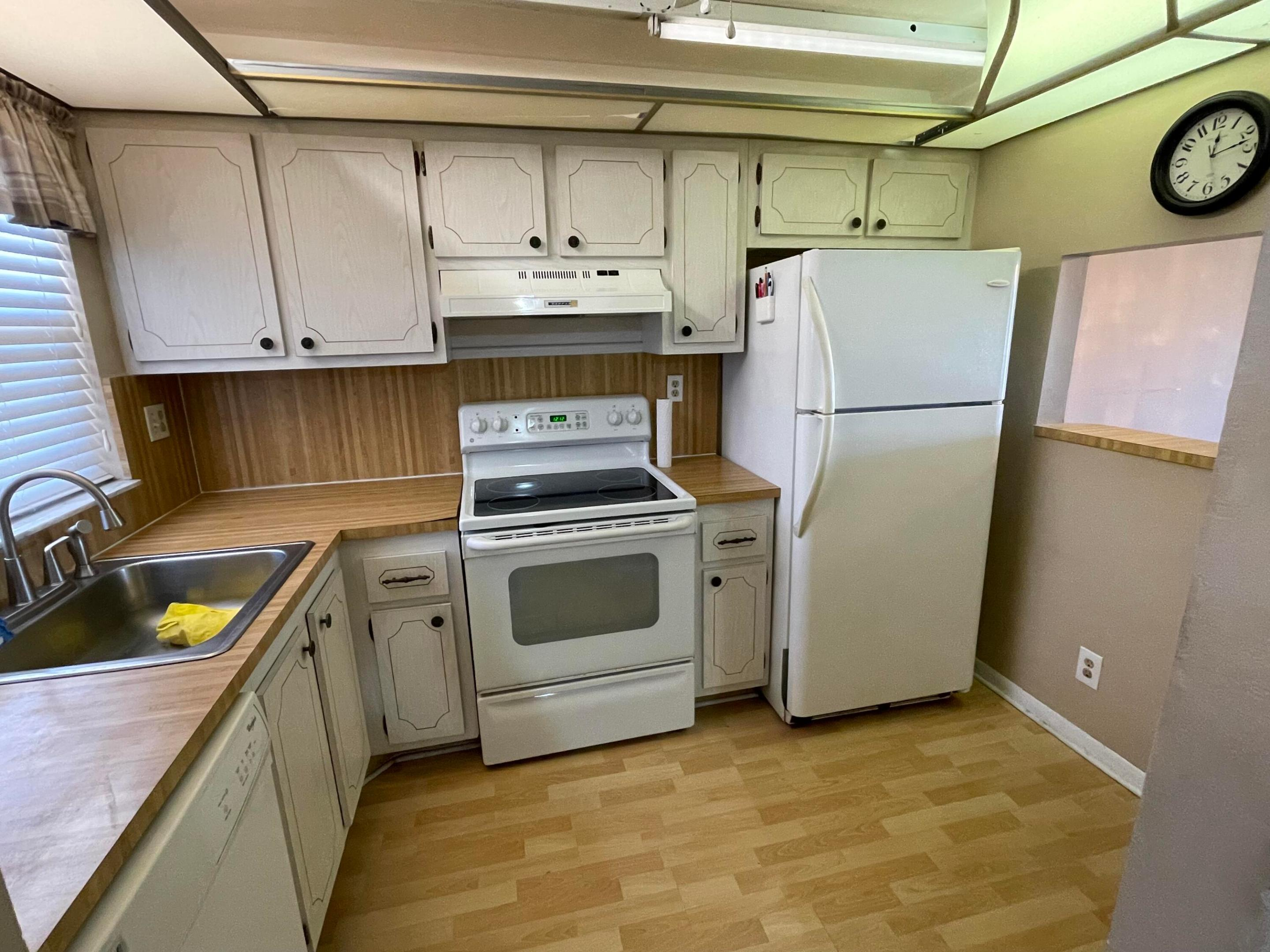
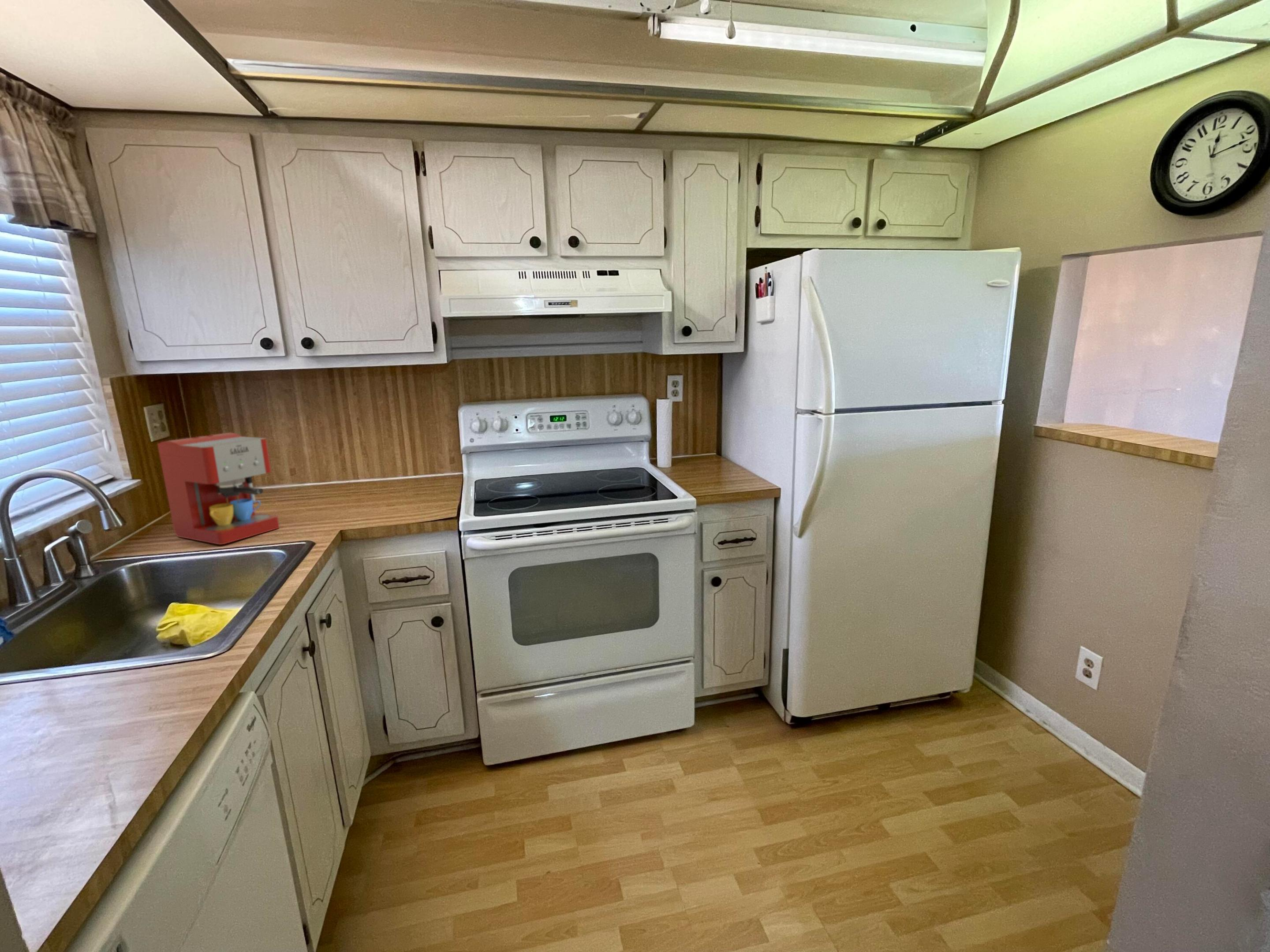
+ coffee maker [157,432,280,545]
